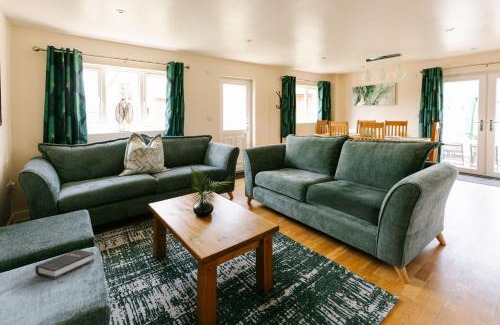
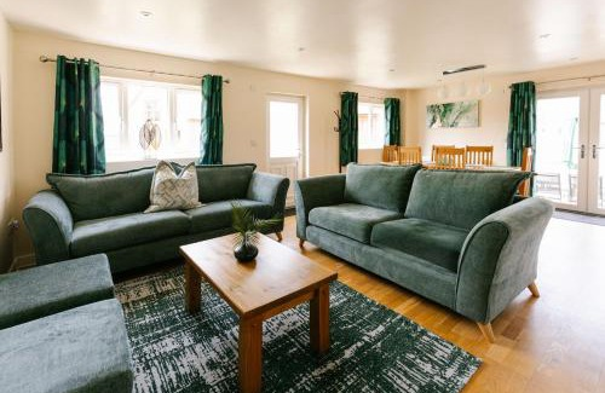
- hardback book [34,249,95,280]
